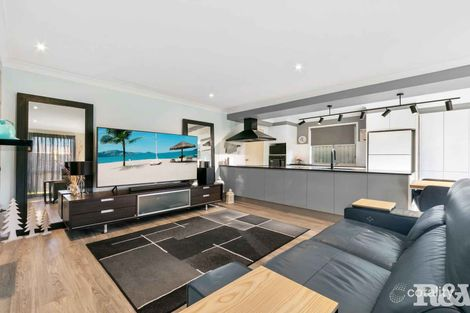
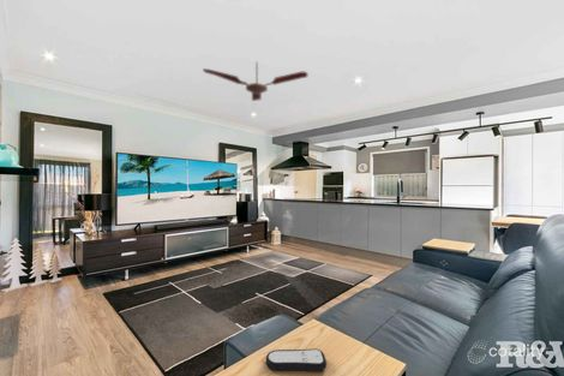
+ ceiling fan [202,61,308,102]
+ remote control [265,347,328,372]
